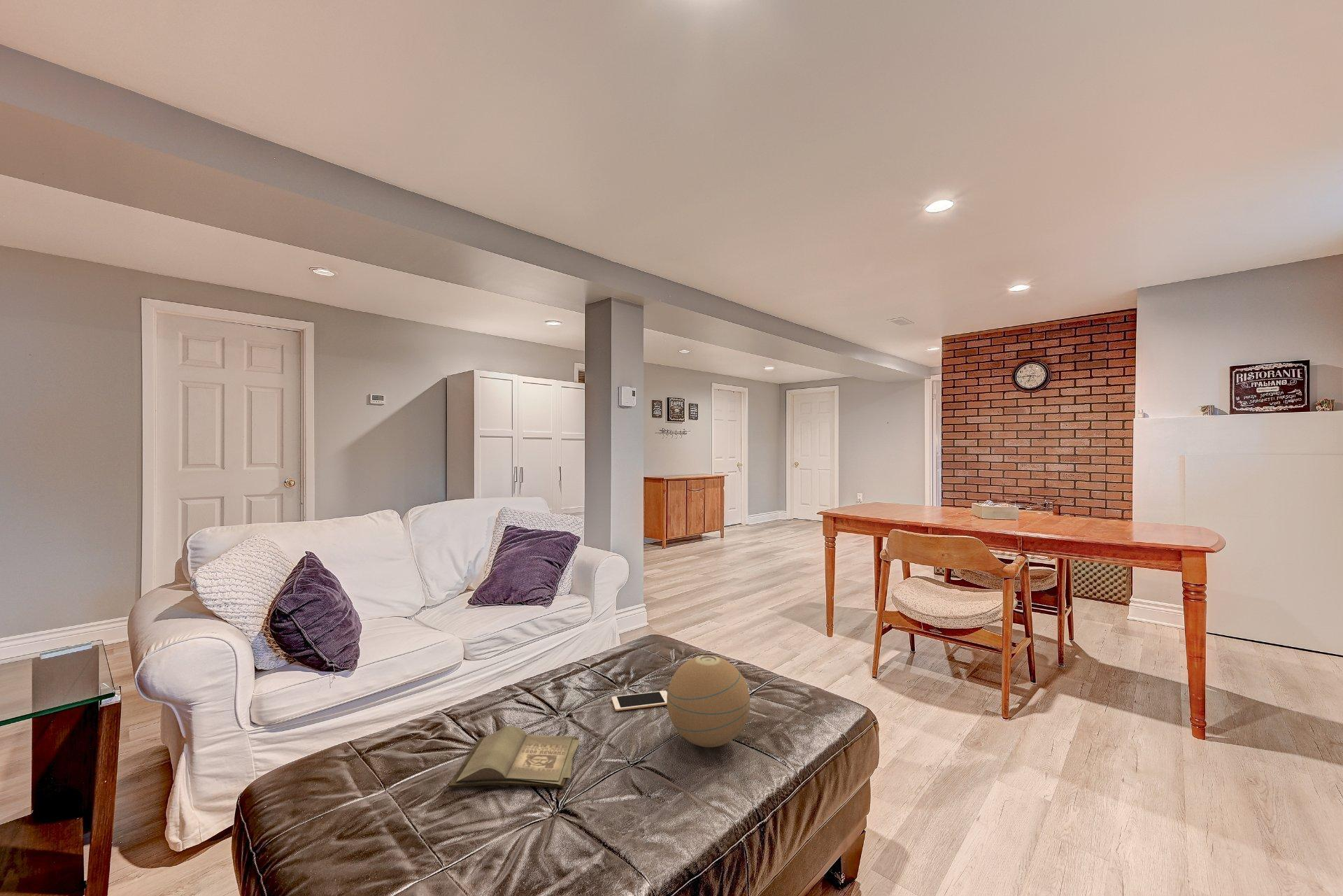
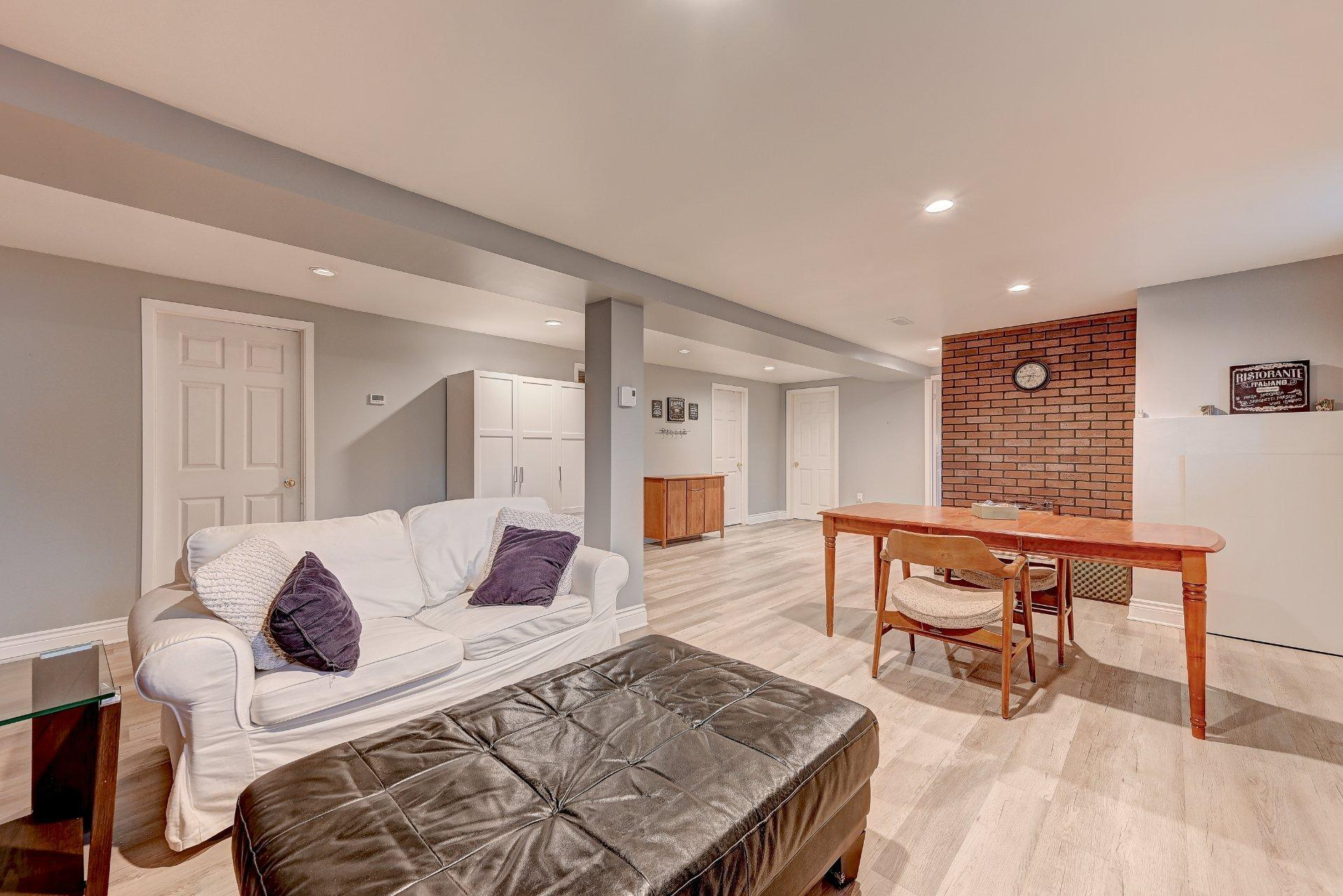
- decorative orb [667,655,751,748]
- hardback book [448,725,581,788]
- cell phone [611,690,667,711]
